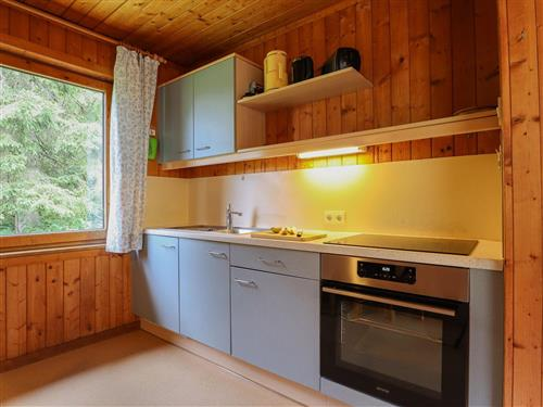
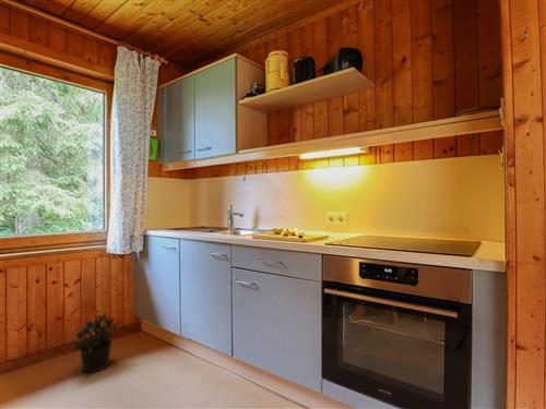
+ potted plant [72,311,126,374]
